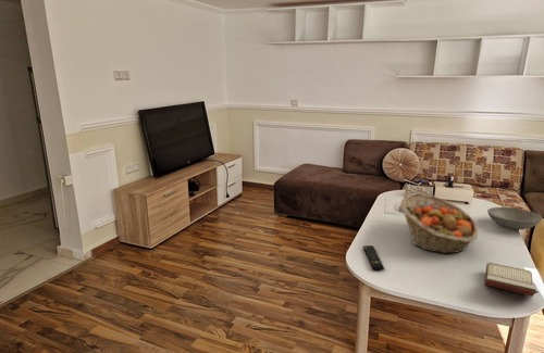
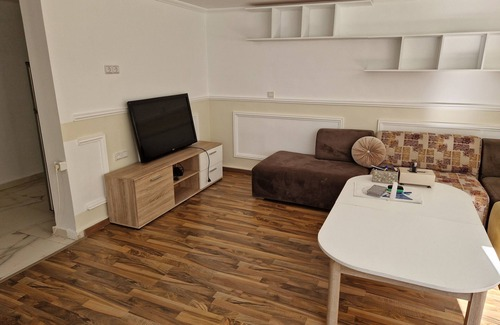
- remote control [362,244,385,272]
- book [483,262,540,298]
- bowl [486,206,544,230]
- fruit basket [399,192,480,254]
